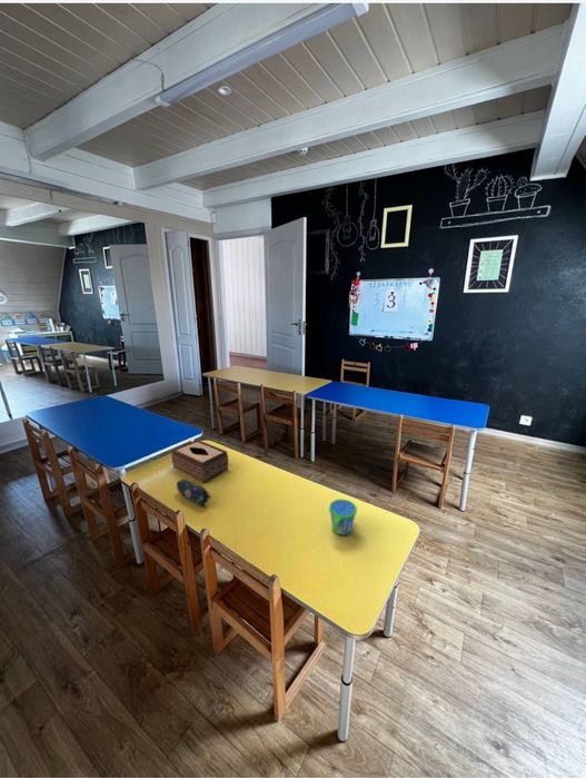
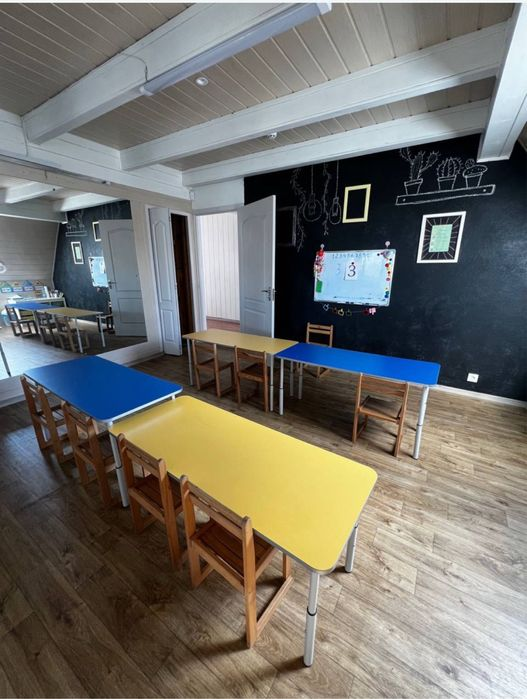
- pencil case [176,479,211,508]
- tissue box [170,439,229,483]
- snack cup [328,499,358,536]
